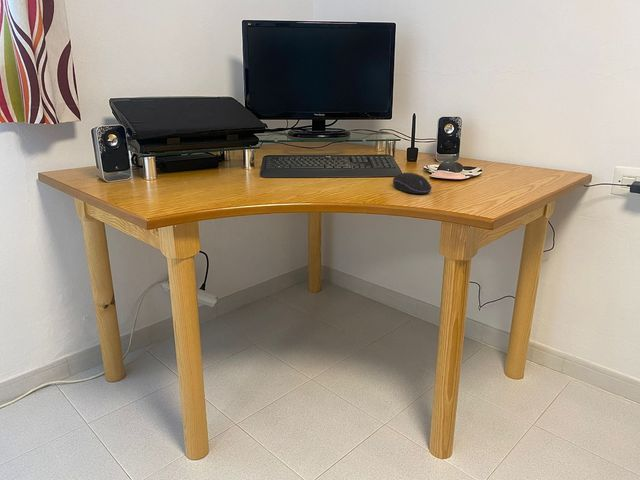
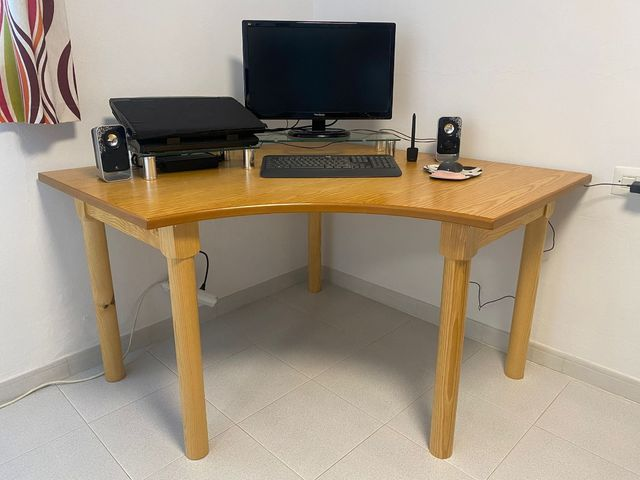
- computer mouse [392,172,433,195]
